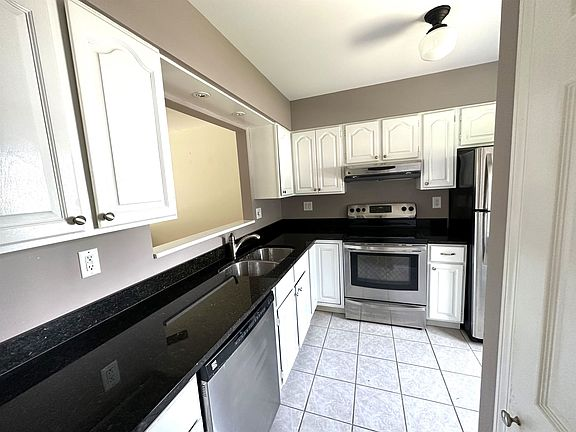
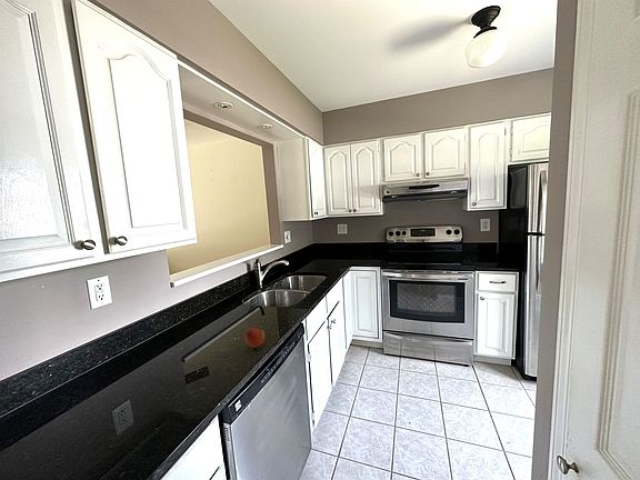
+ fruit [243,327,267,349]
